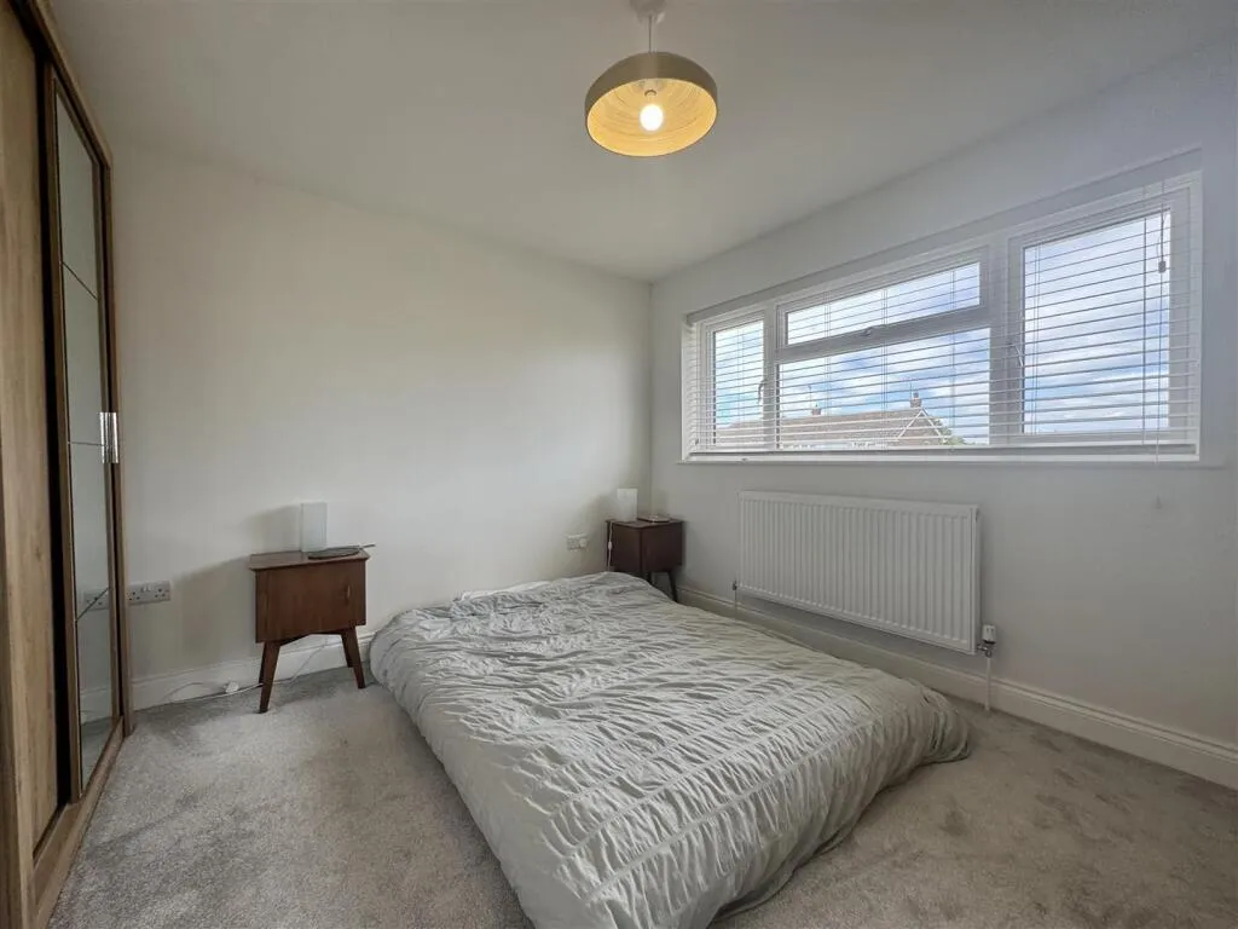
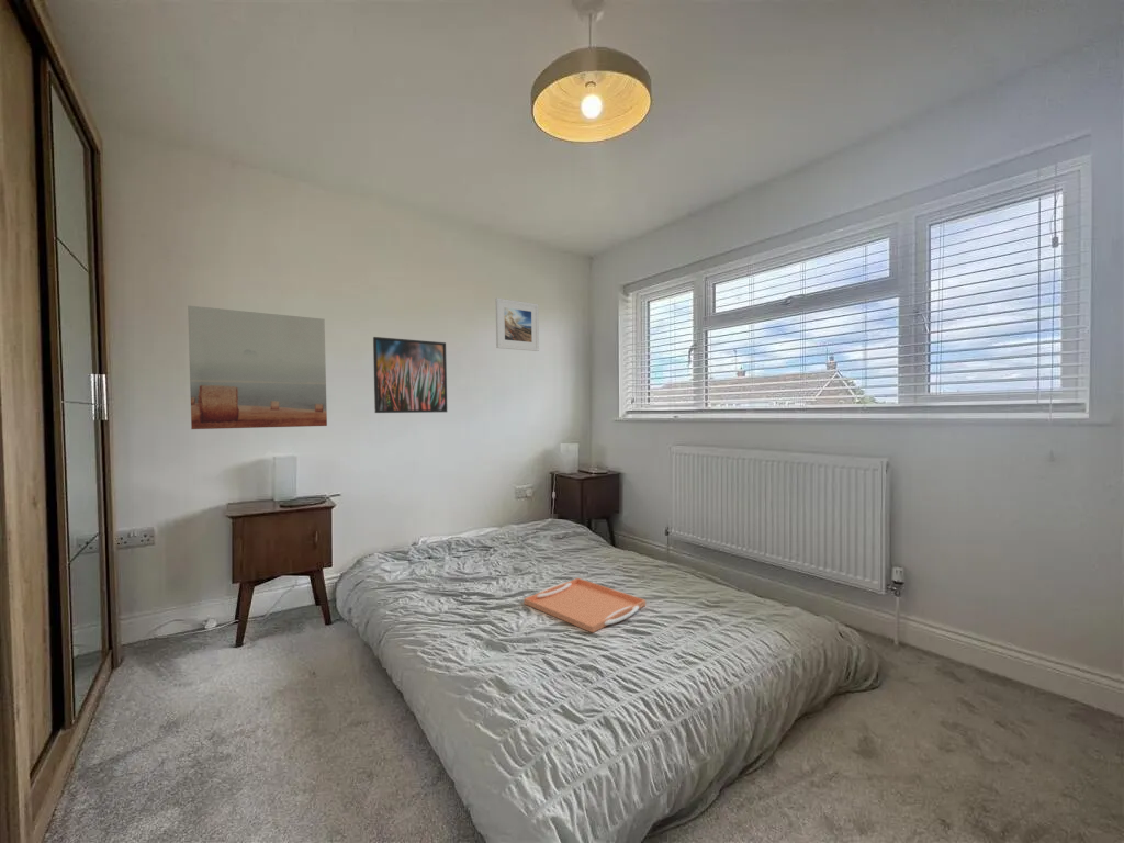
+ serving tray [522,577,647,633]
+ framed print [372,336,448,414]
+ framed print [495,297,540,352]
+ wall art [187,305,328,430]
